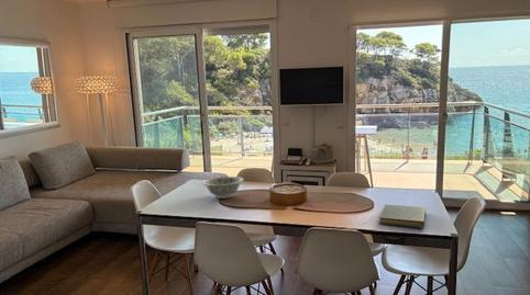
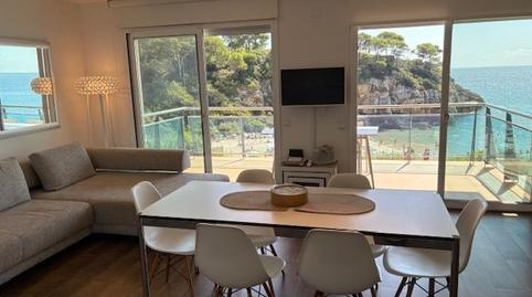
- decorative bowl [201,175,245,200]
- book [377,203,427,229]
